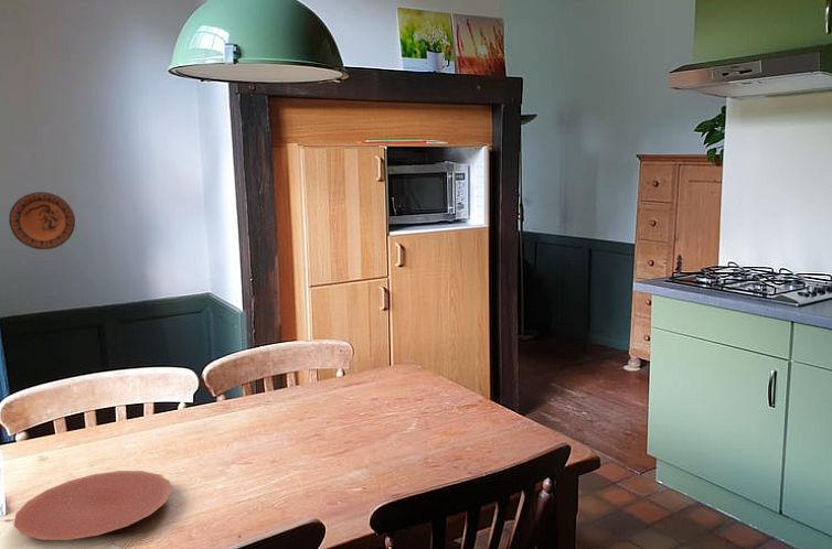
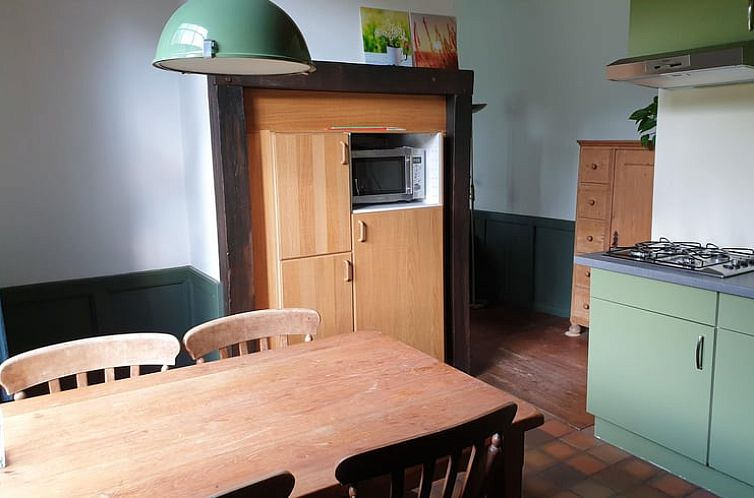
- decorative plate [8,191,76,250]
- plate [12,470,173,541]
